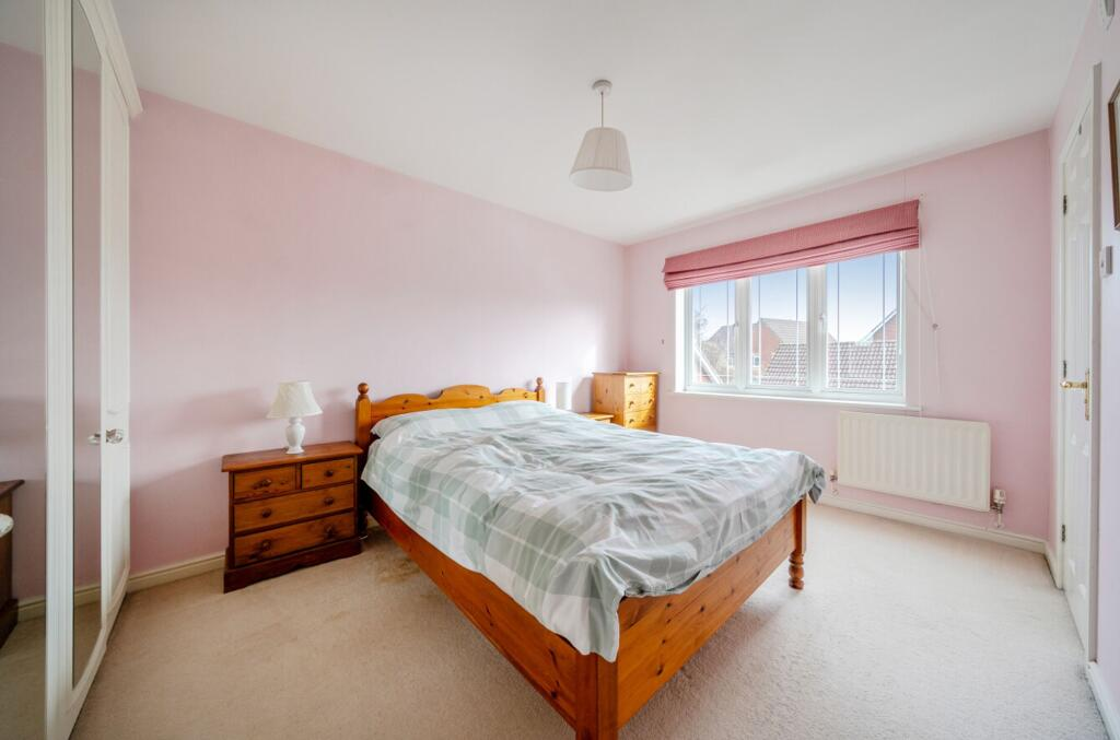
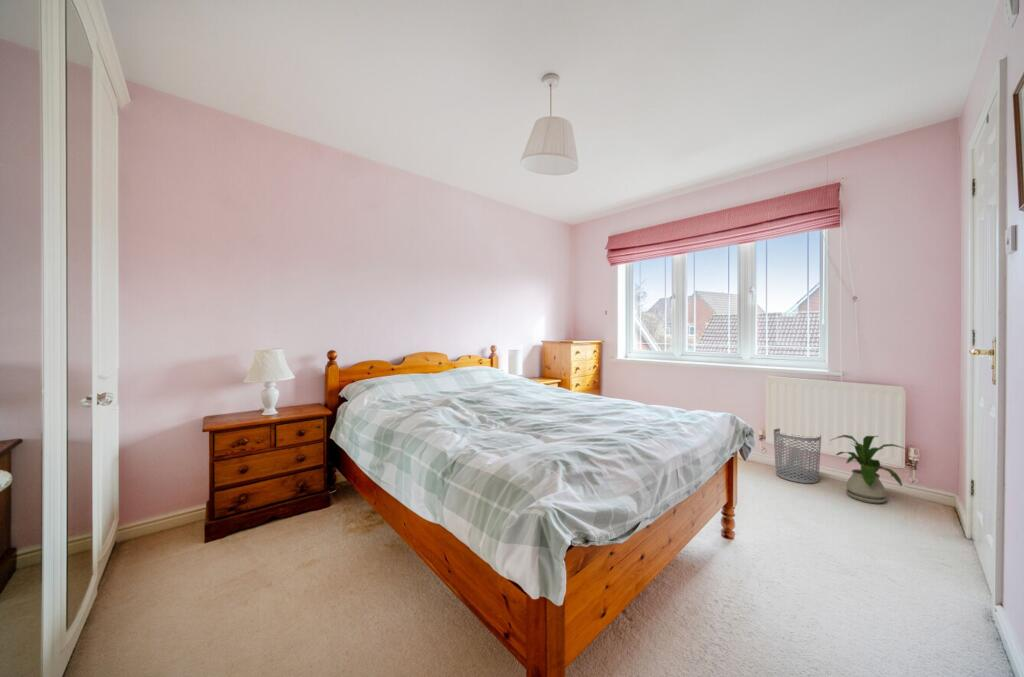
+ waste bin [773,428,822,484]
+ house plant [830,434,912,504]
